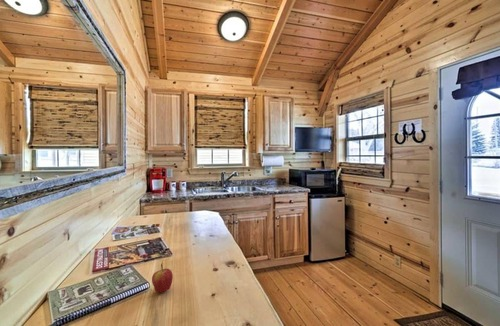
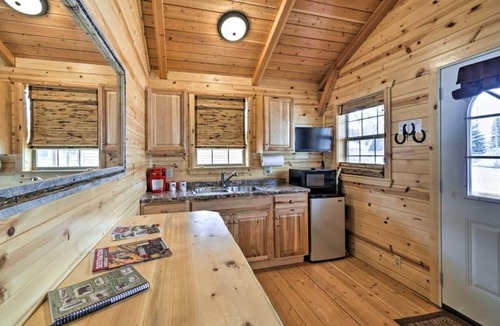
- fruit [151,259,174,294]
